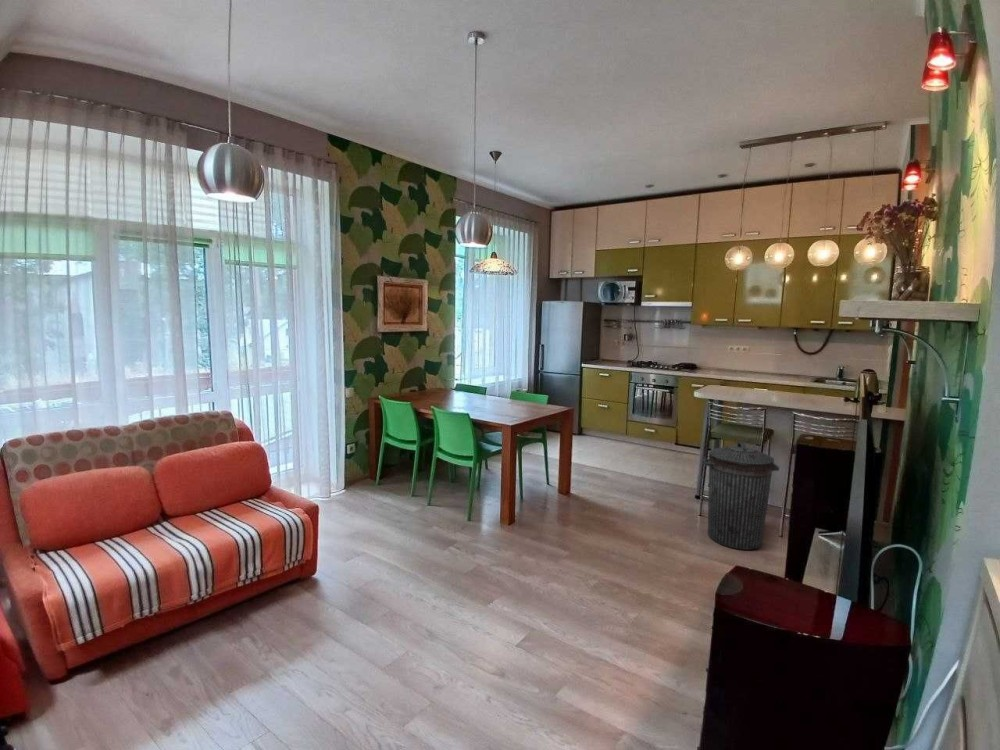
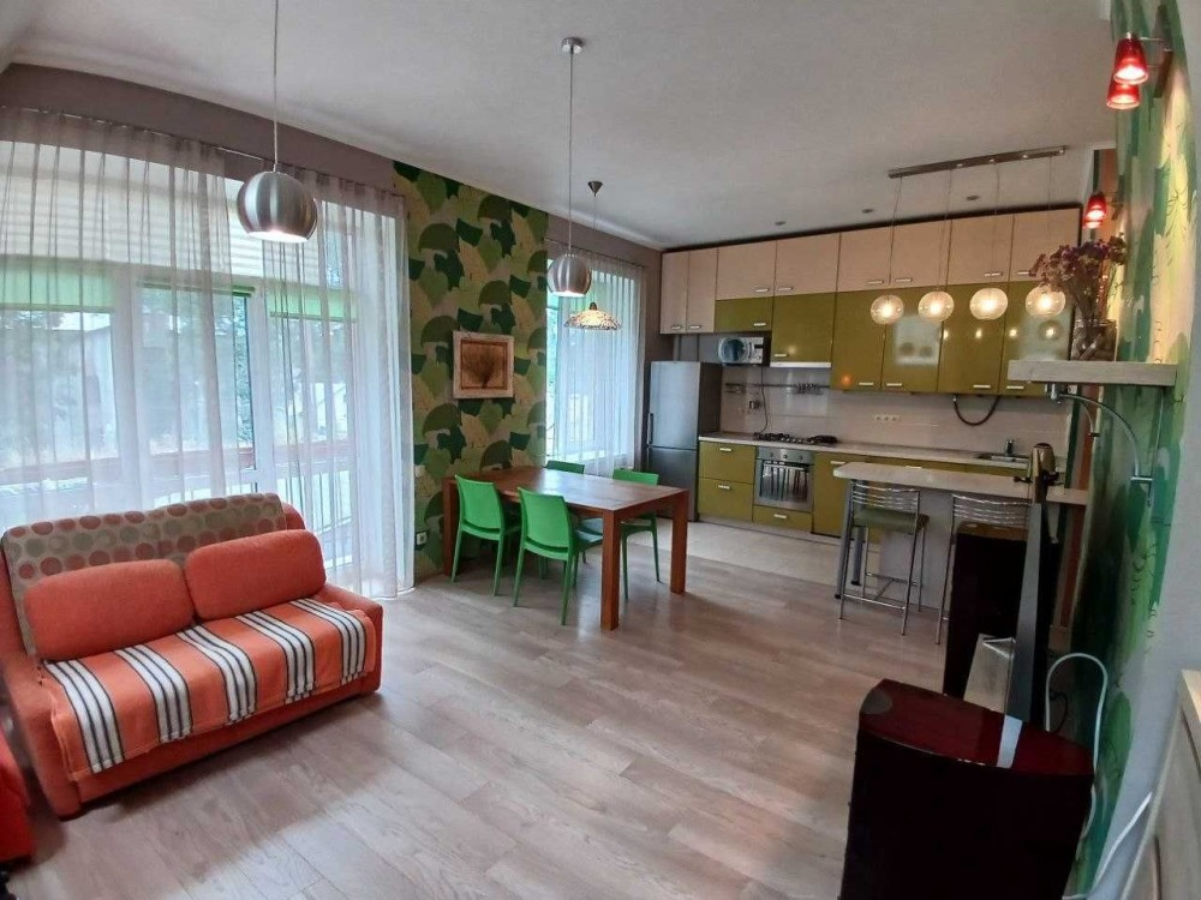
- trash can [702,441,780,551]
